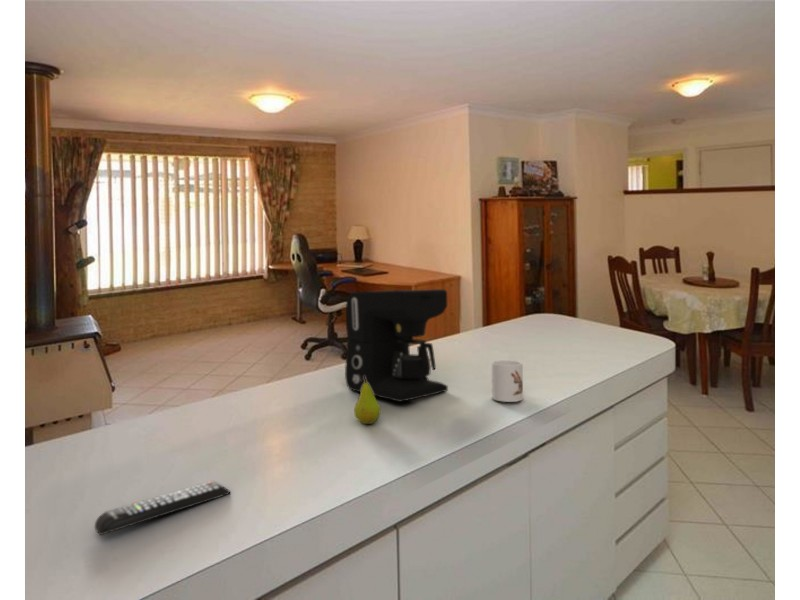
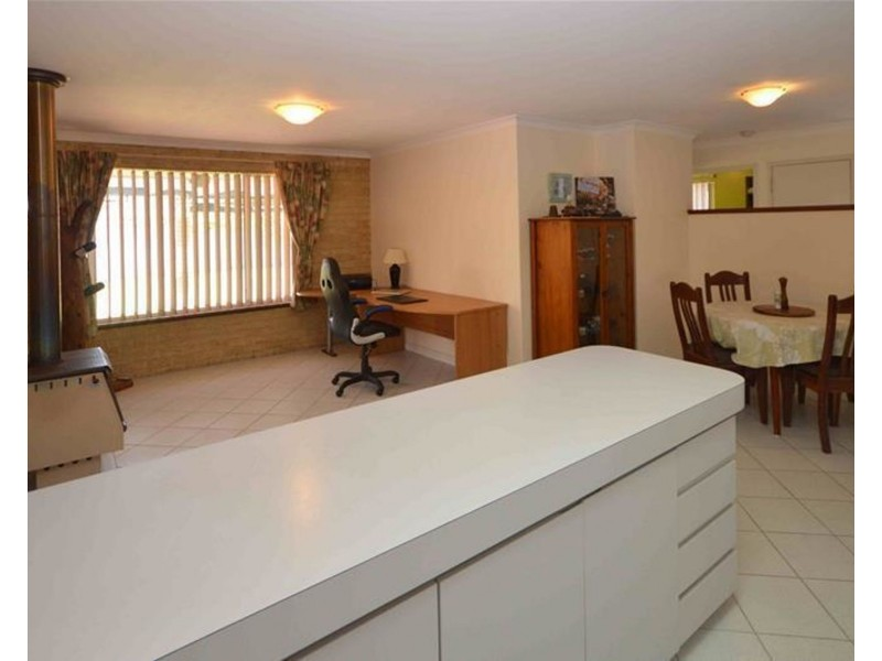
- remote control [94,480,231,536]
- mug [491,359,524,403]
- coffee maker [344,288,449,403]
- fruit [353,376,381,425]
